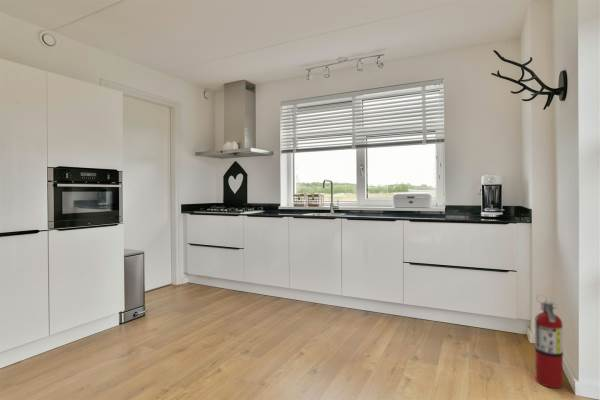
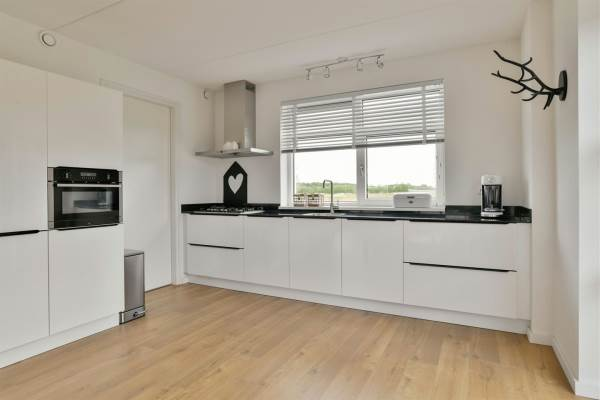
- fire extinguisher [534,294,564,389]
